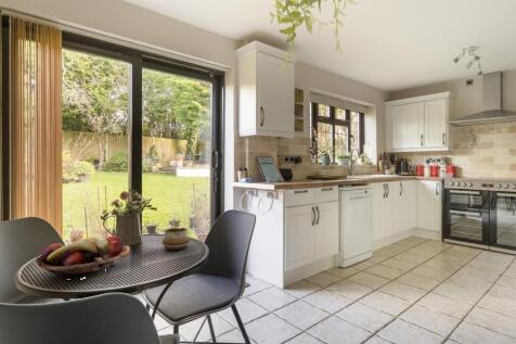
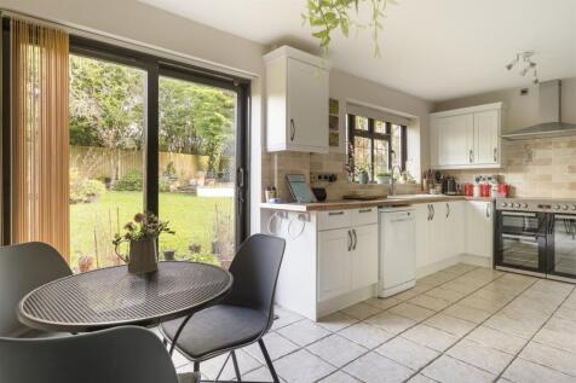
- fruit basket [35,235,131,281]
- decorative bowl [162,227,191,251]
